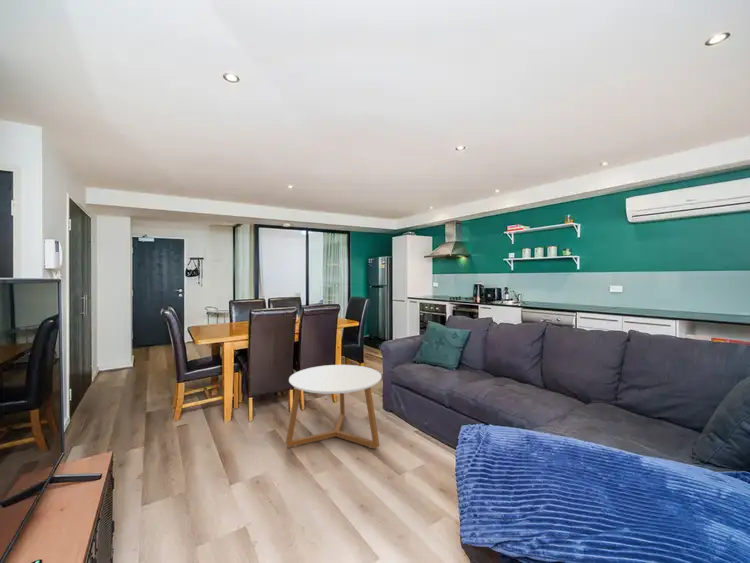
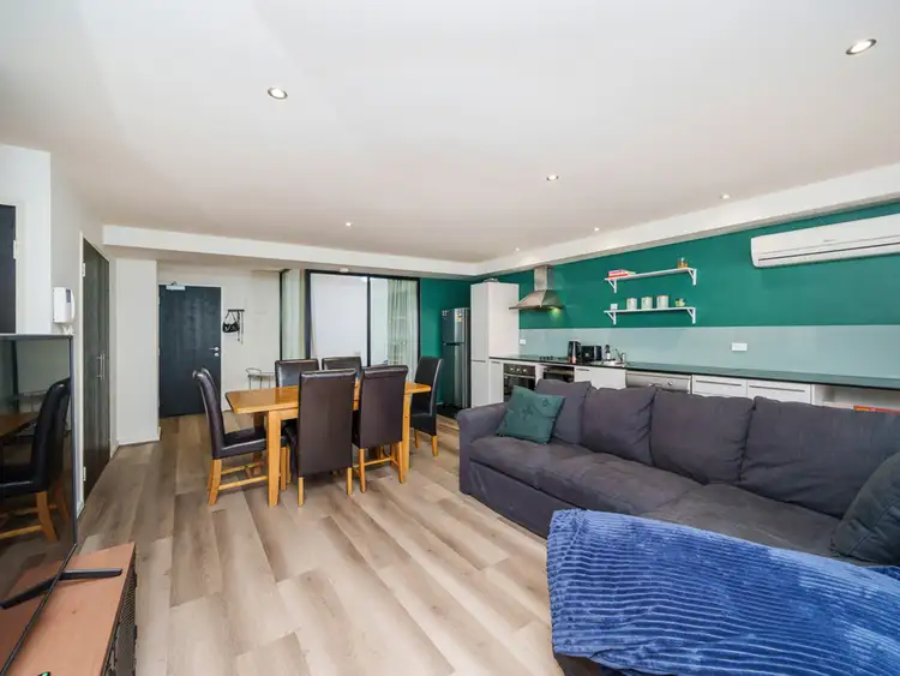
- coffee table [285,364,383,450]
